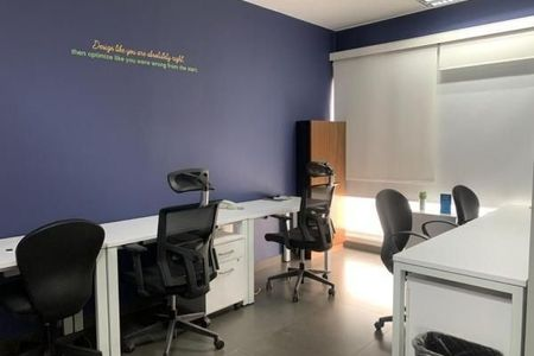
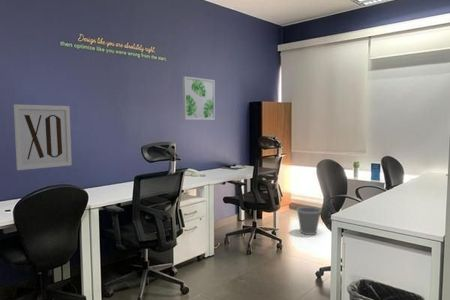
+ wall art [13,103,73,171]
+ wastebasket [296,205,322,236]
+ wall art [182,75,216,121]
